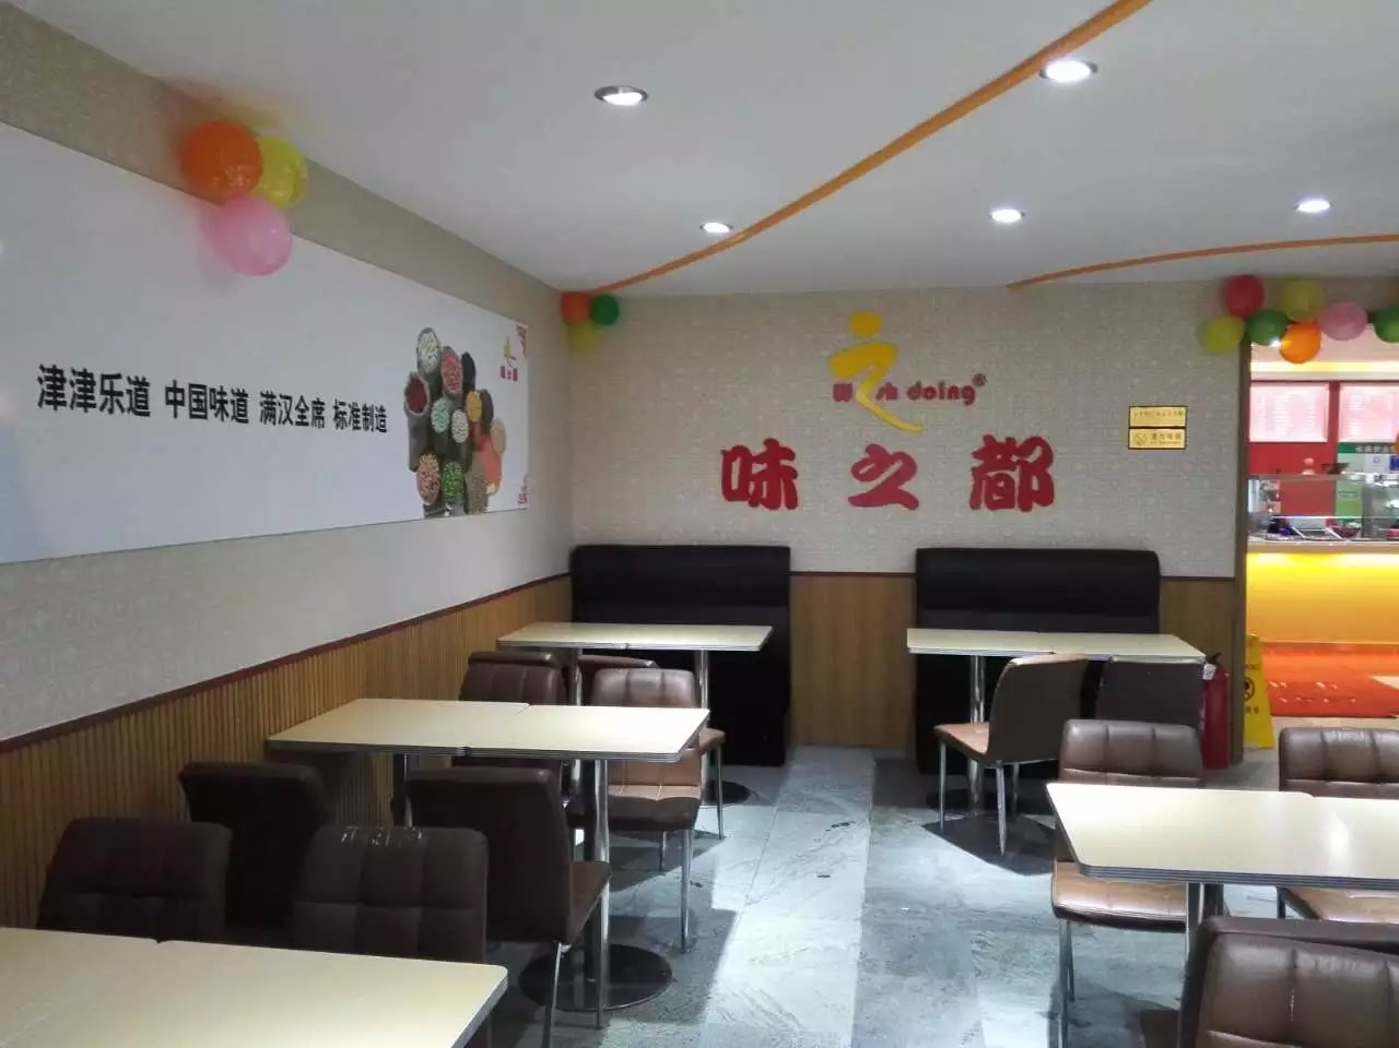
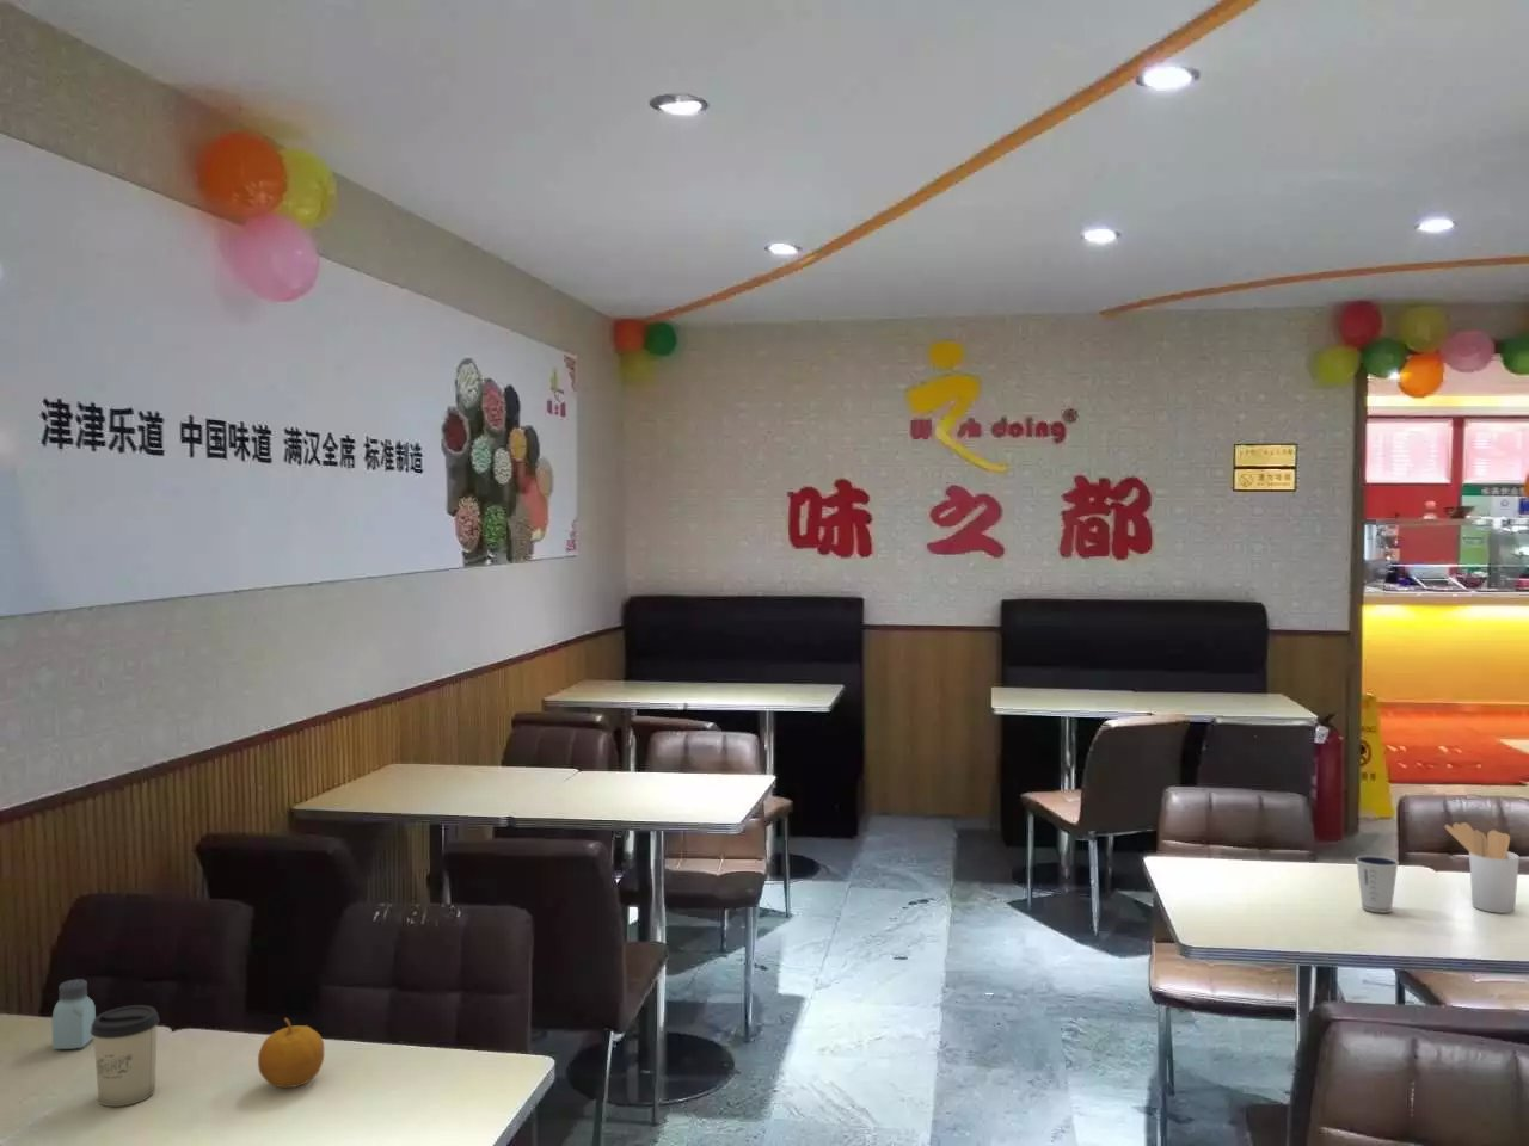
+ dixie cup [1354,855,1400,914]
+ fruit [256,1017,325,1088]
+ saltshaker [51,977,96,1051]
+ utensil holder [1444,821,1521,915]
+ cup [90,1004,160,1107]
